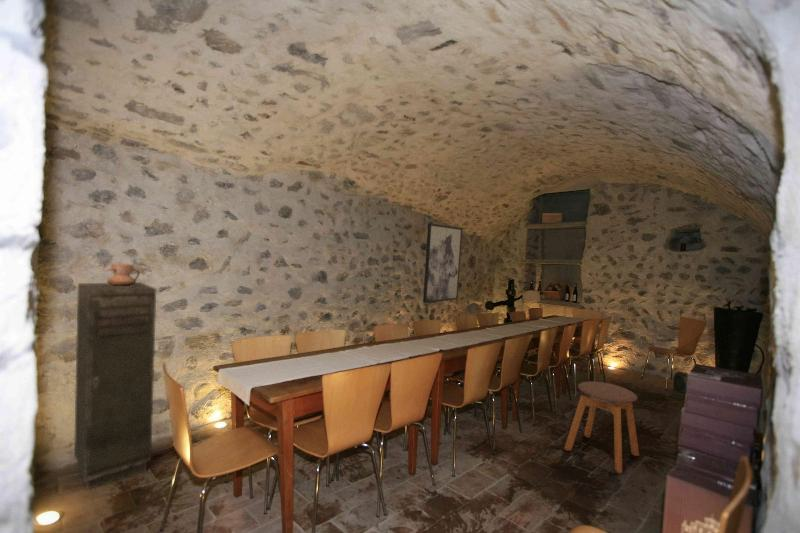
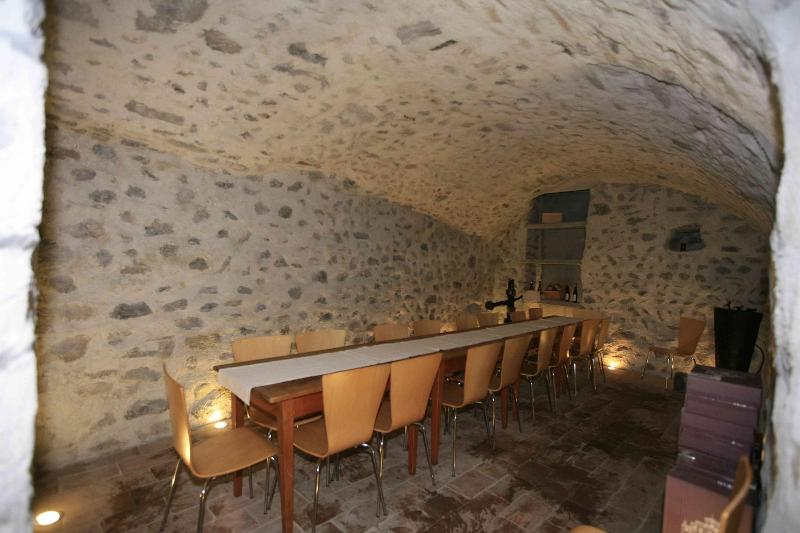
- stool [564,380,640,474]
- ceramic jug [105,262,141,286]
- wall art [422,222,463,304]
- storage cabinet [73,281,157,490]
